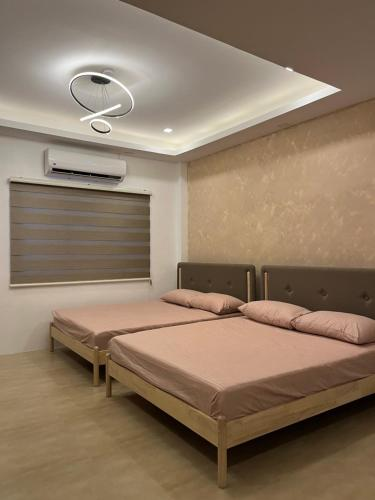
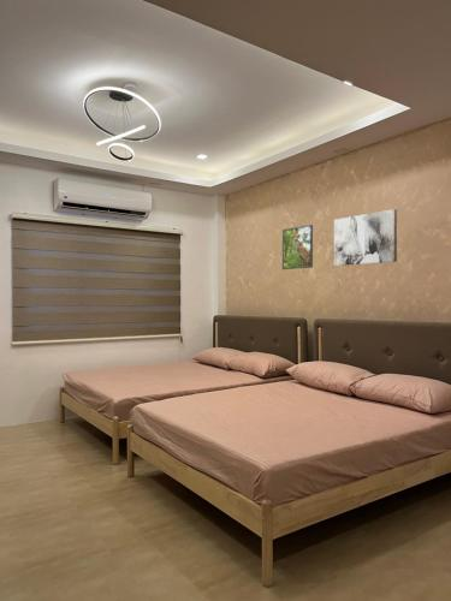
+ wall art [333,208,398,267]
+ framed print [281,224,314,270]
